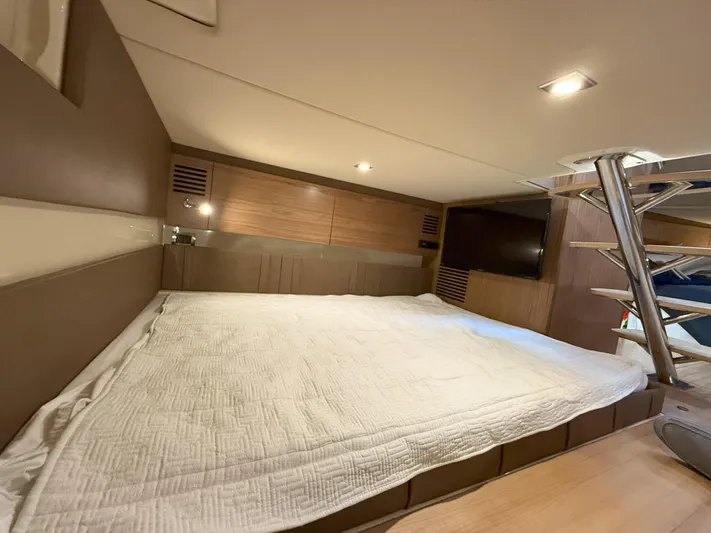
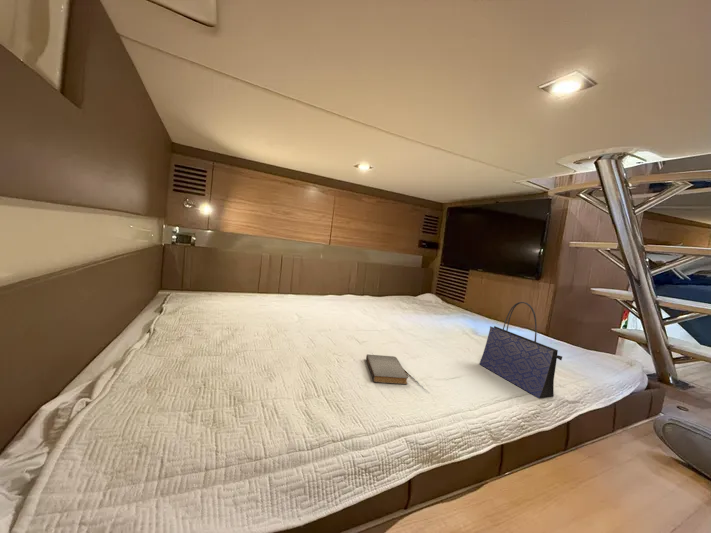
+ book [365,353,409,385]
+ tote bag [479,301,563,399]
